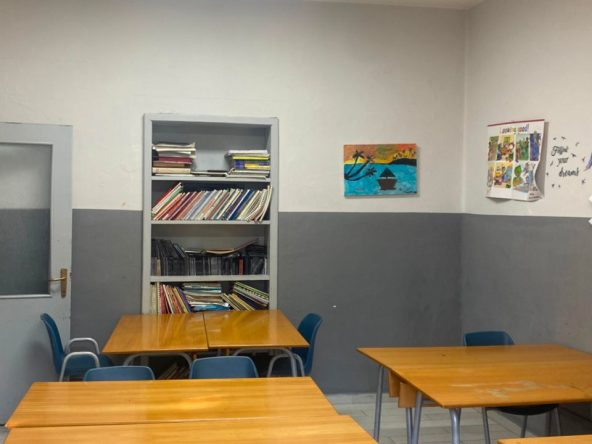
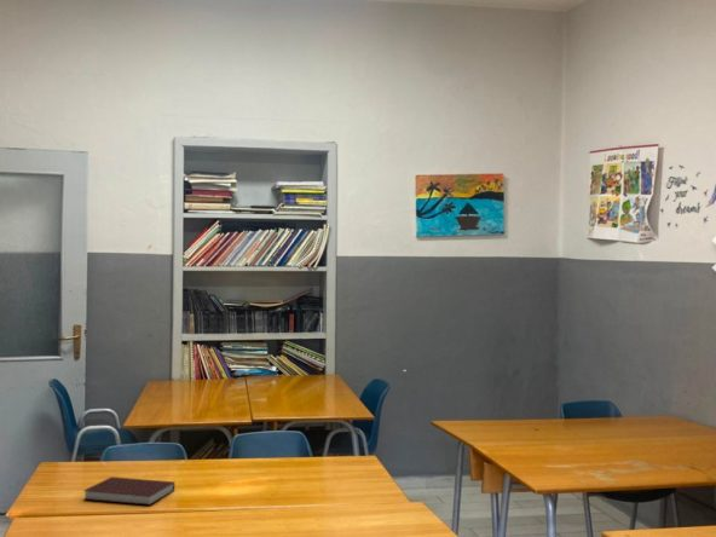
+ notebook [82,475,175,507]
